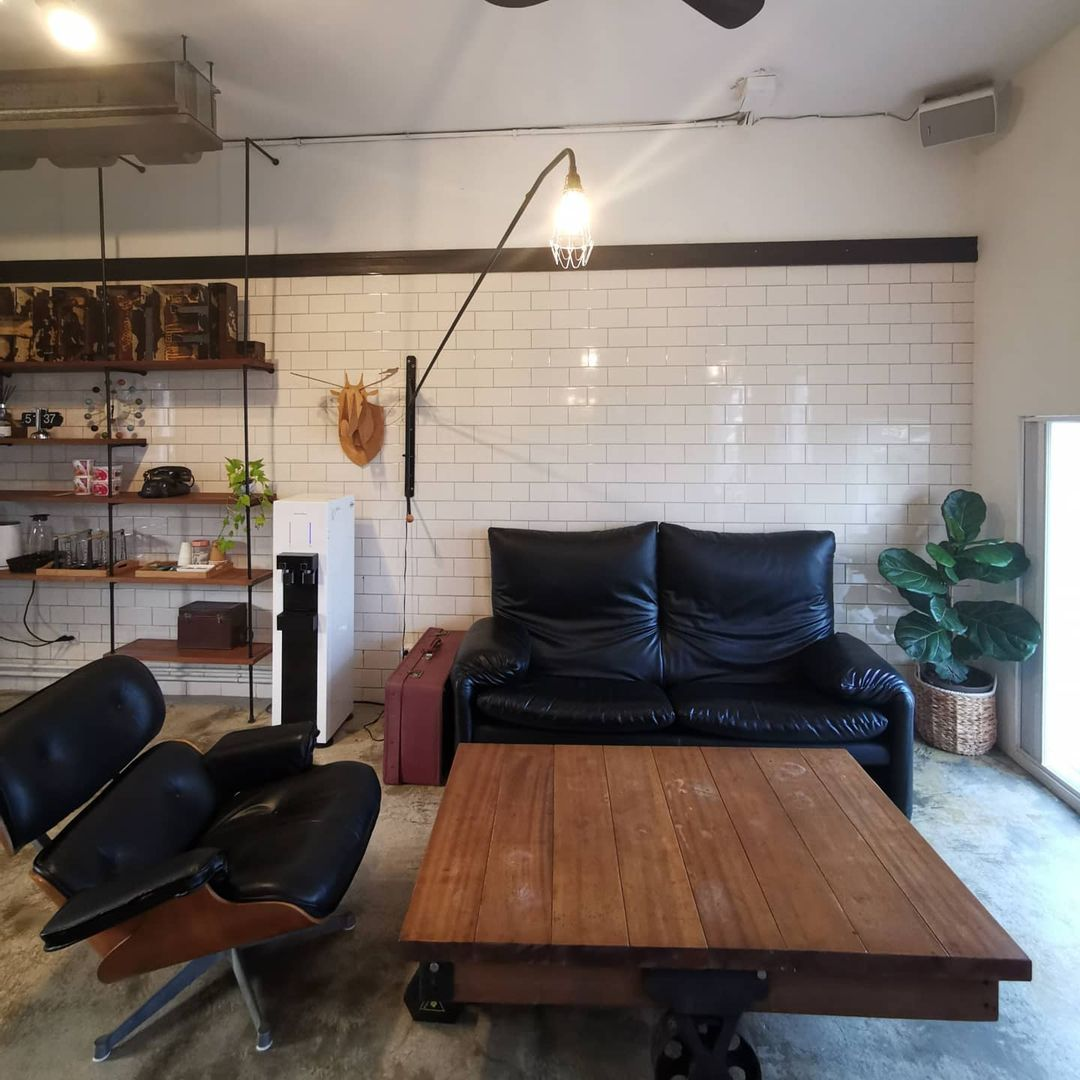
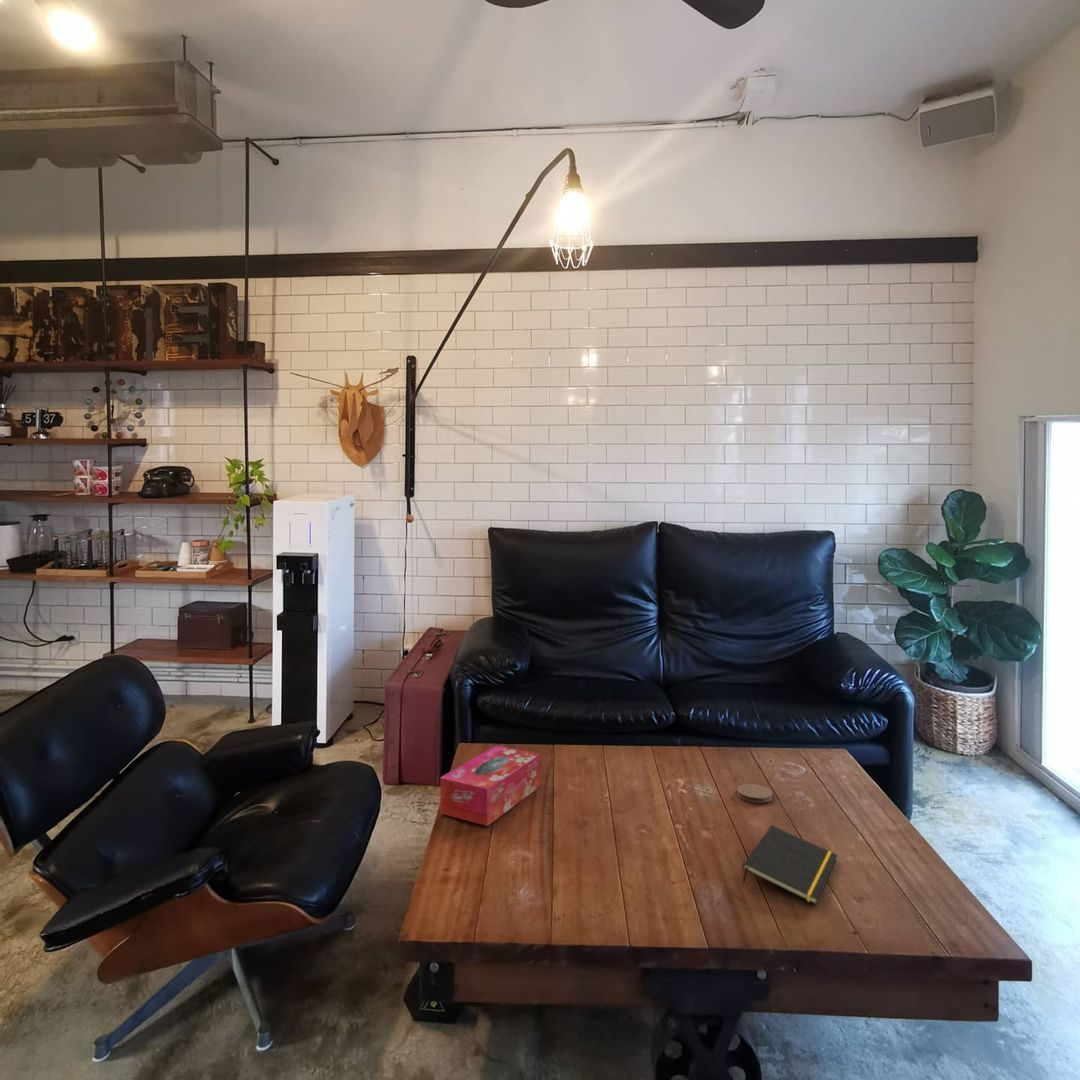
+ tissue box [439,744,541,827]
+ coaster [736,783,773,804]
+ notepad [742,824,839,906]
